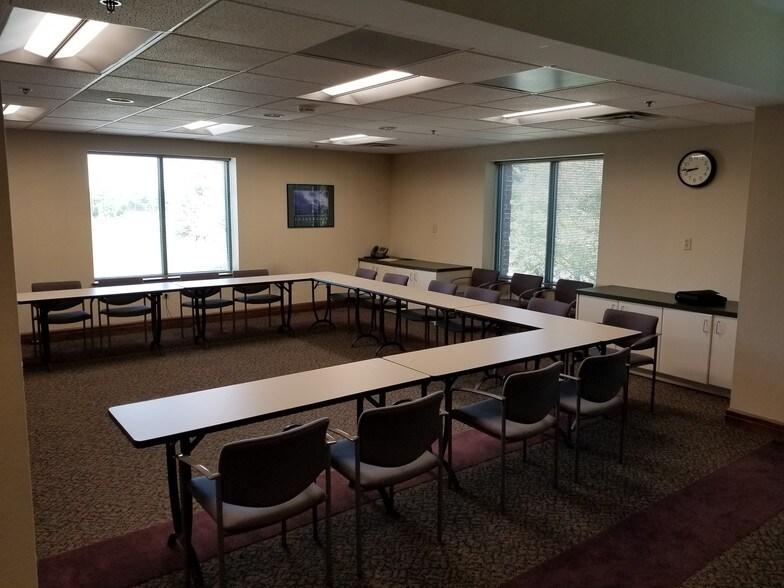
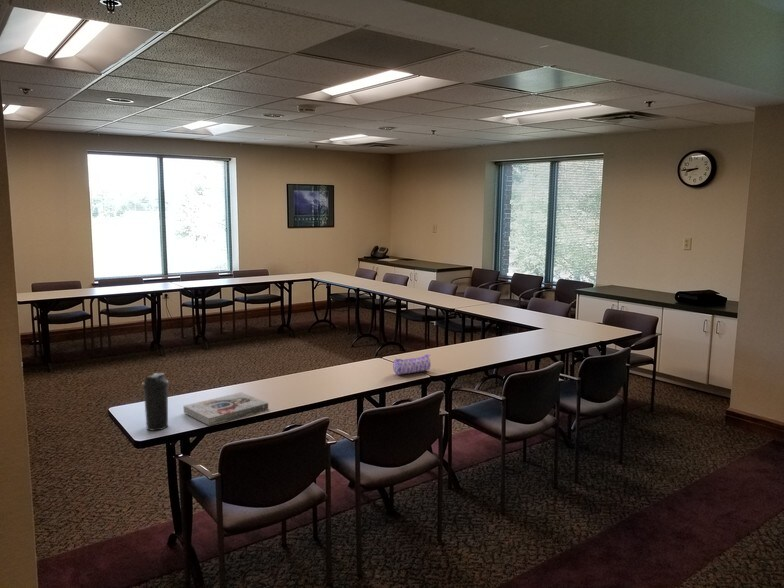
+ book [183,391,269,426]
+ water bottle [142,372,169,432]
+ pencil case [392,353,432,376]
